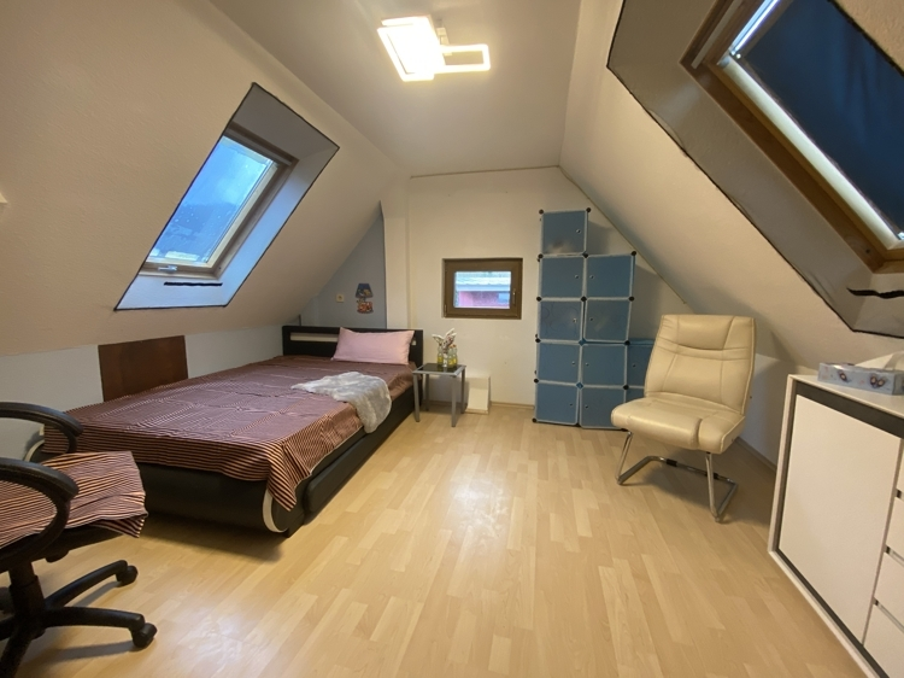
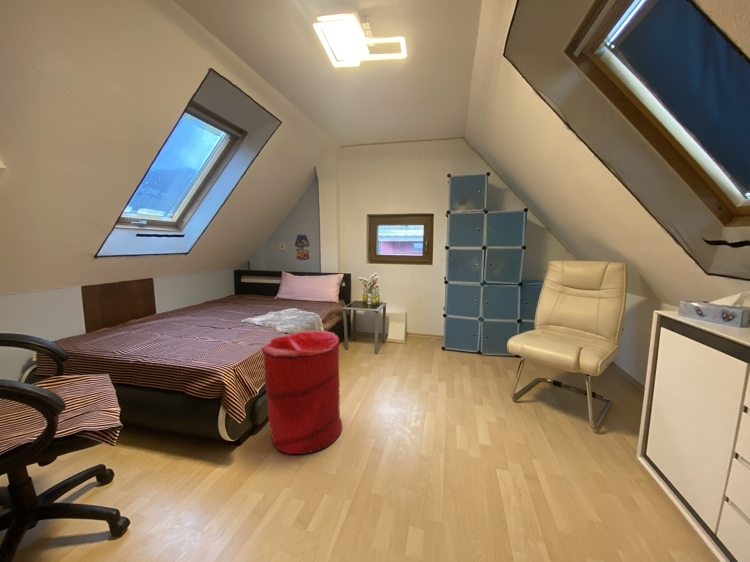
+ laundry hamper [260,330,344,455]
